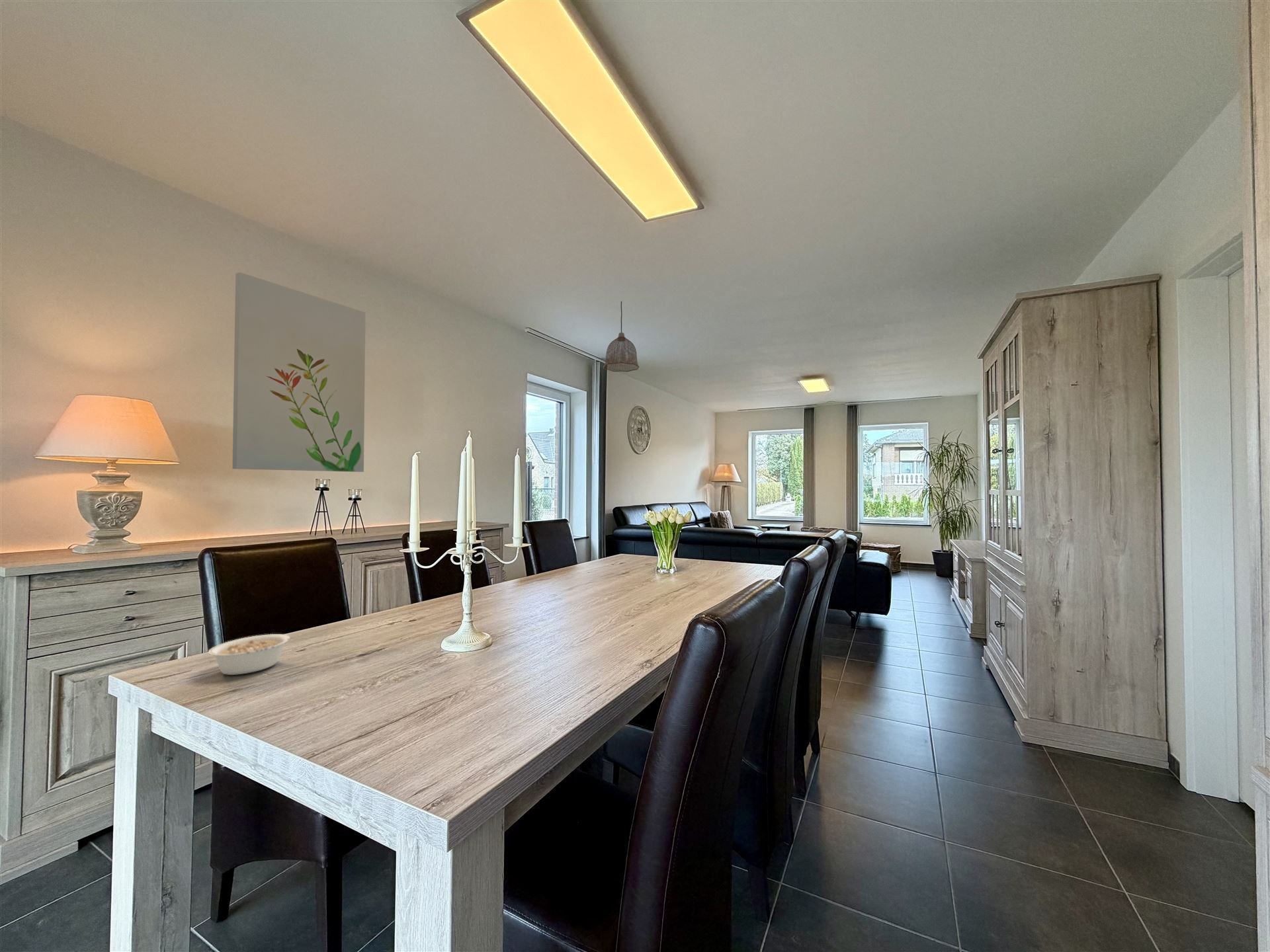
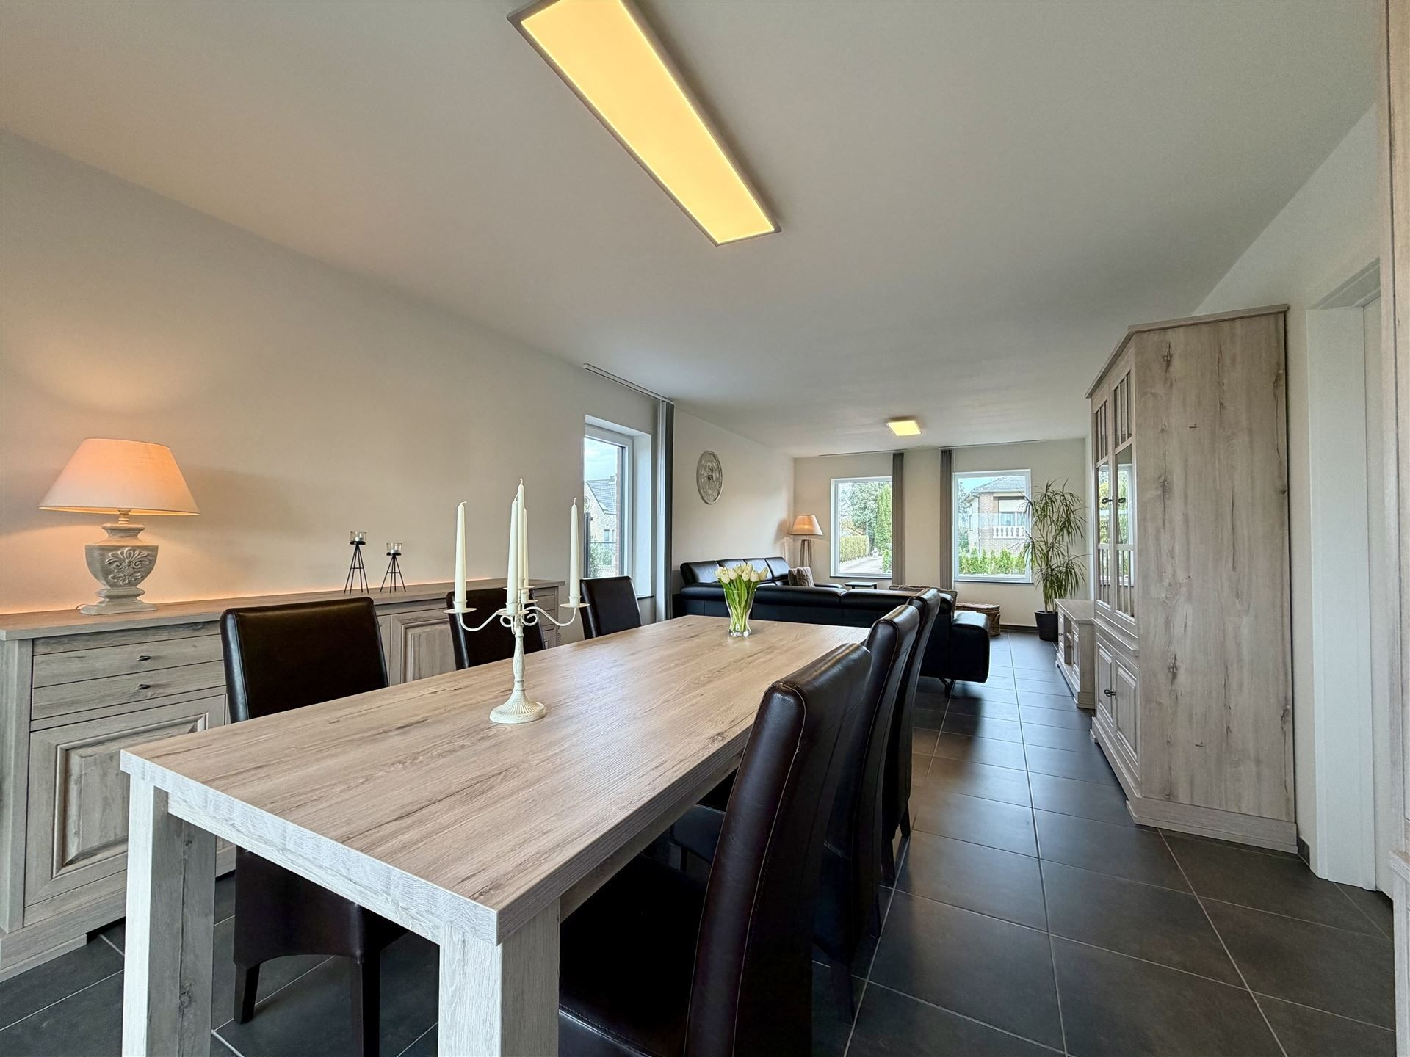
- pendant lamp [603,301,640,372]
- wall art [232,272,366,473]
- legume [208,631,306,676]
